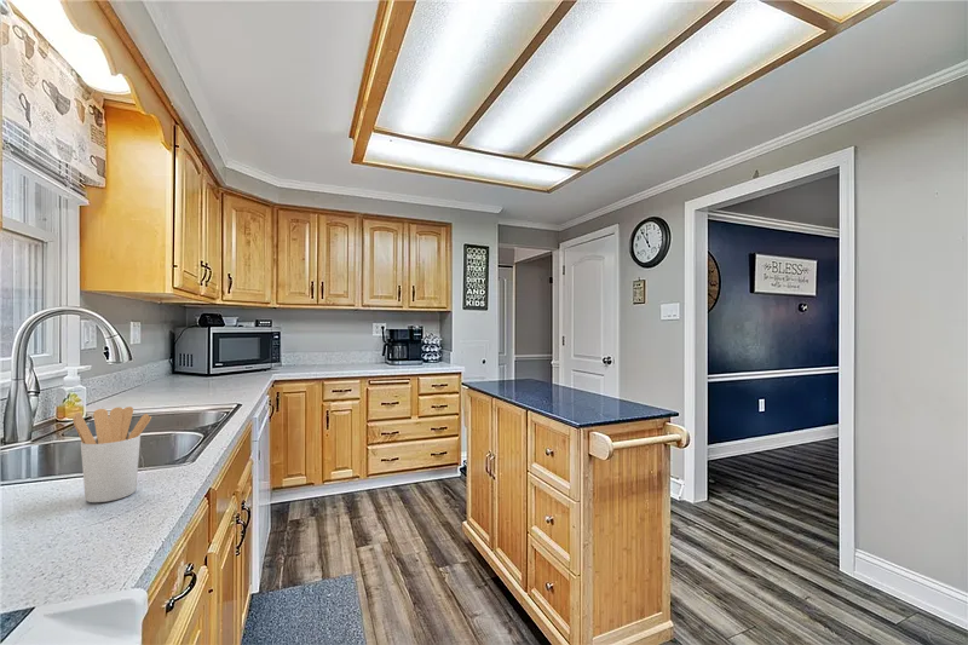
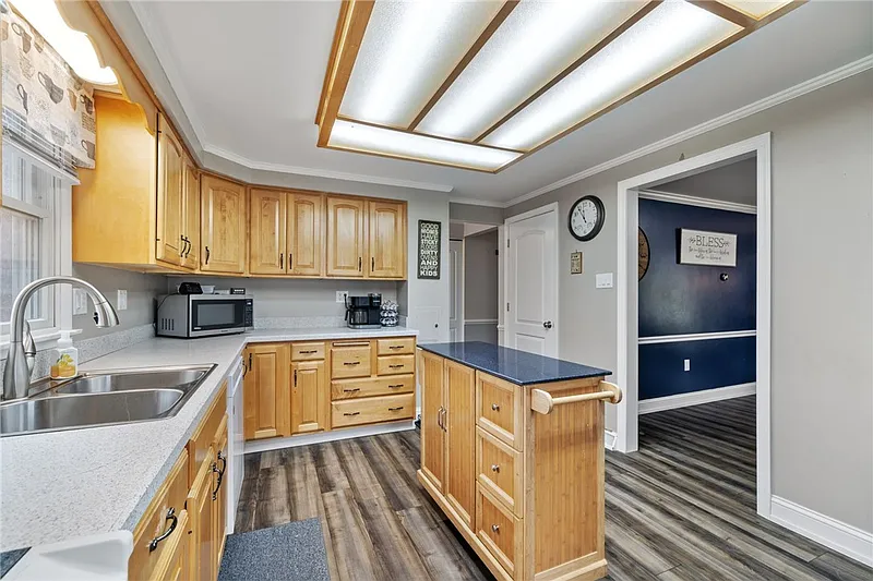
- utensil holder [71,405,152,503]
